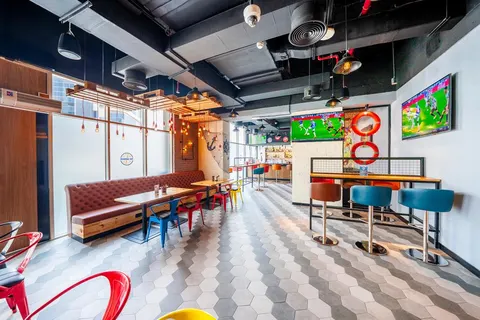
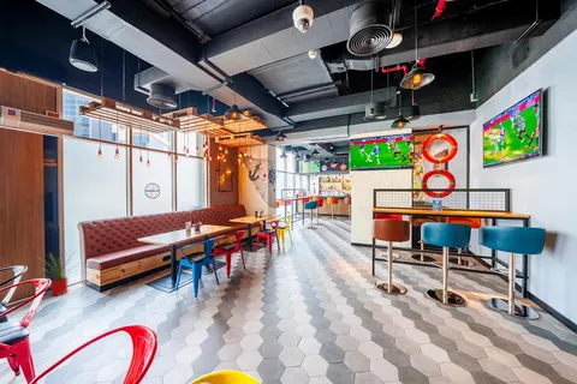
+ house plant [36,248,82,298]
